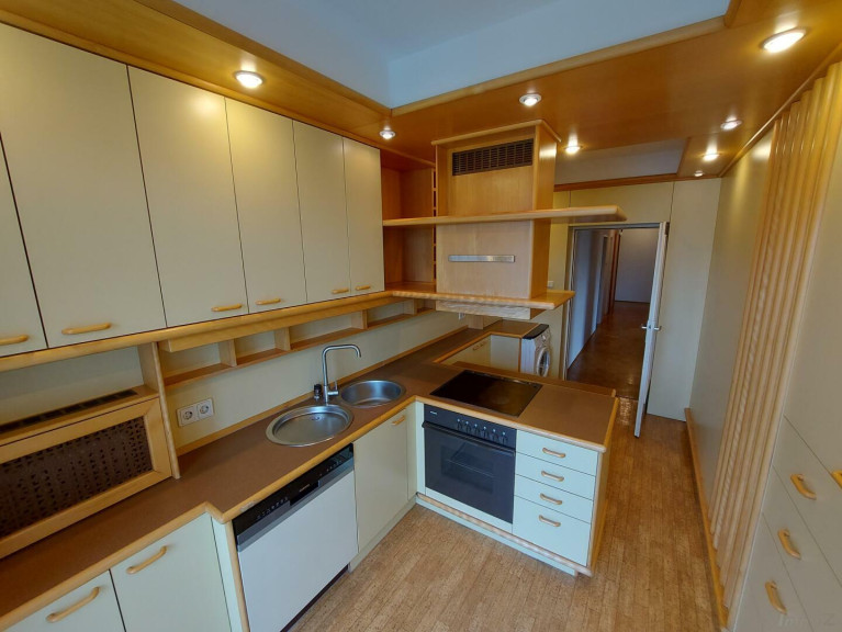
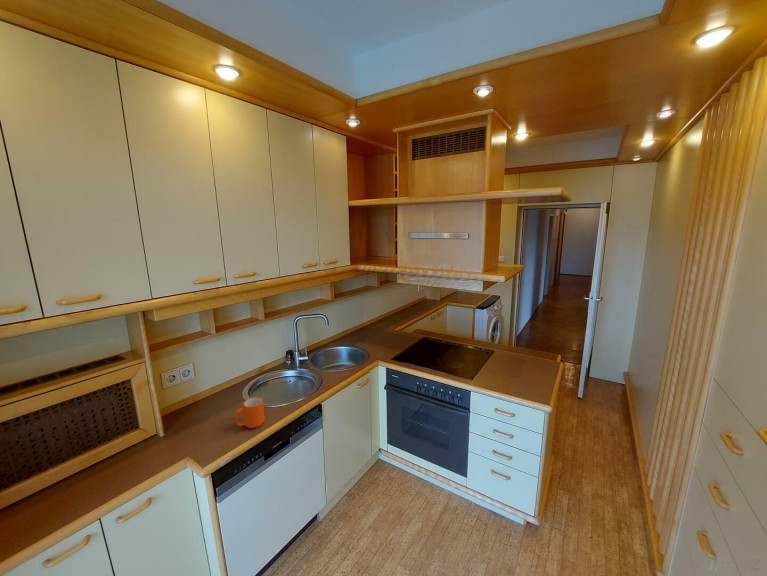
+ mug [235,397,265,429]
